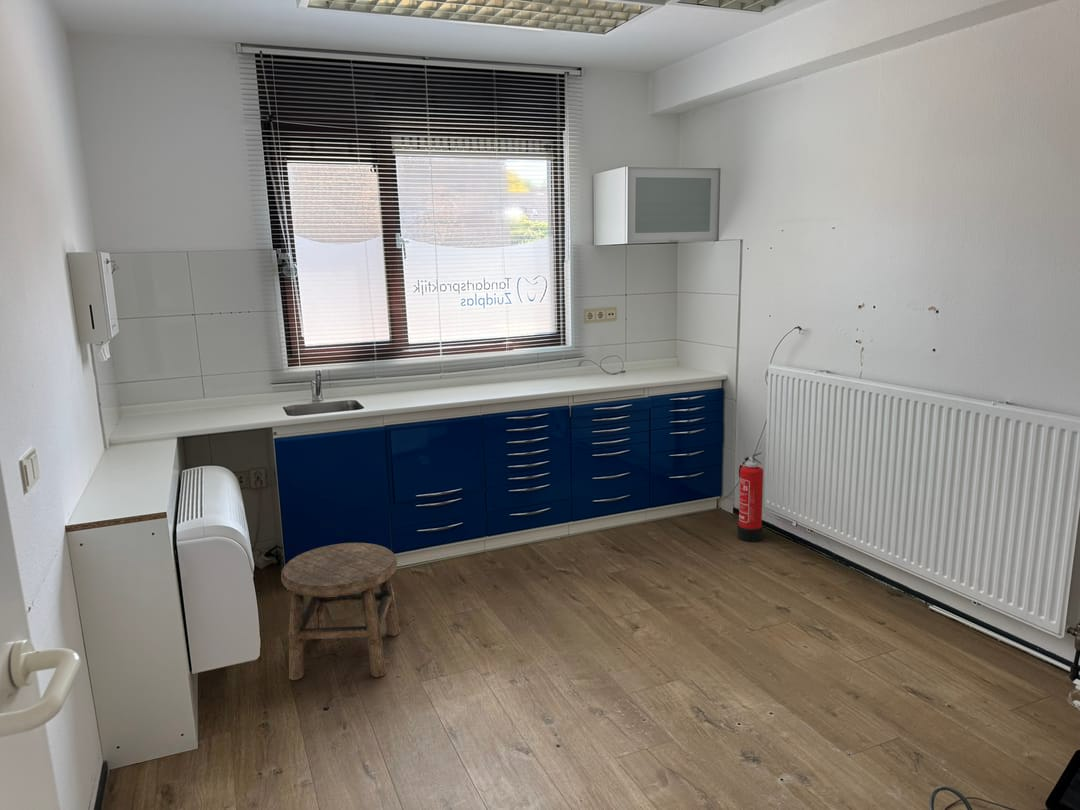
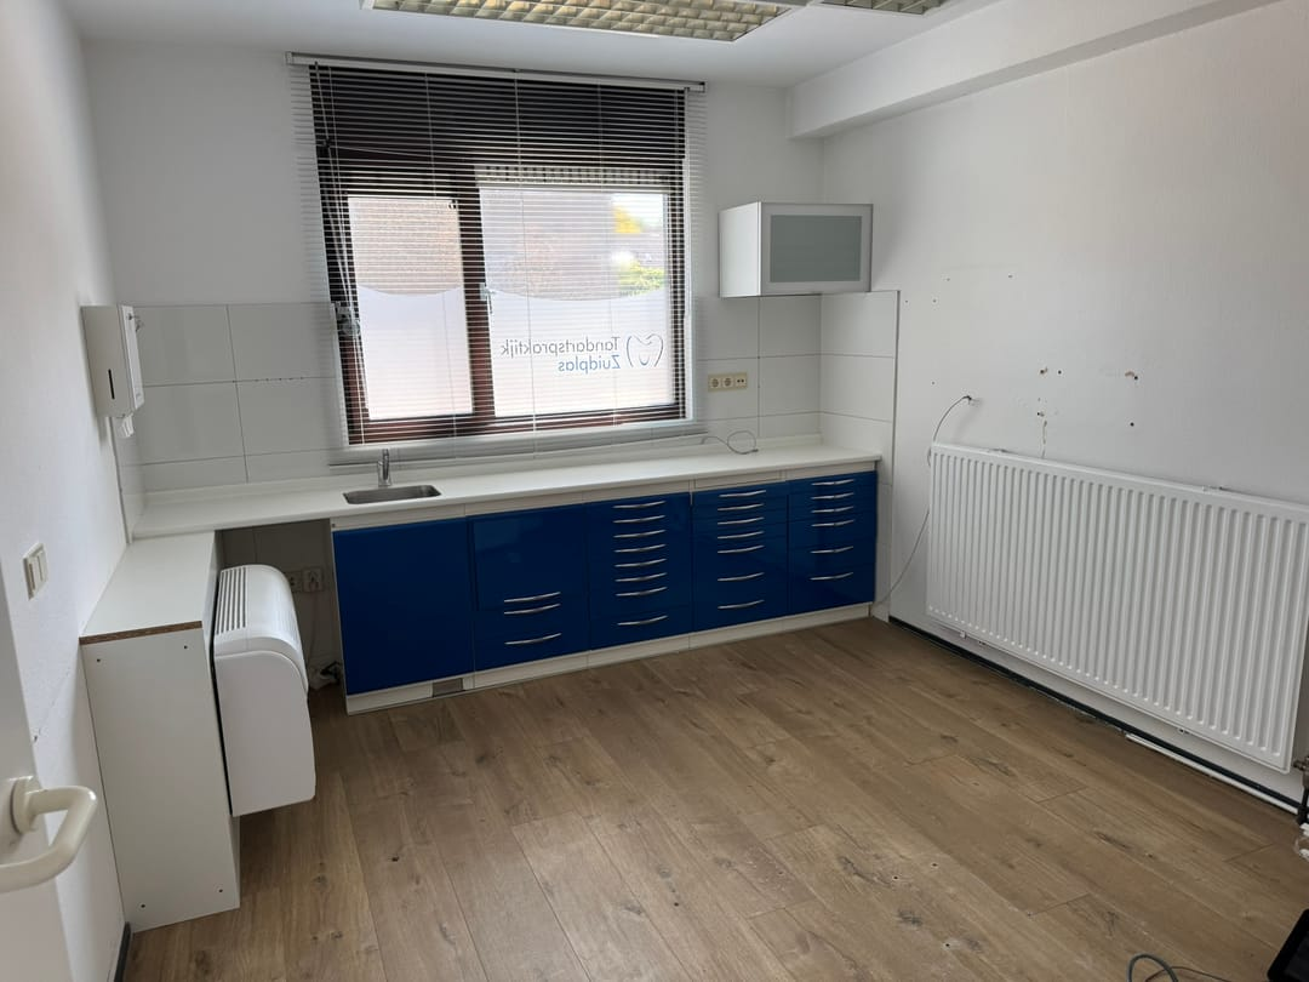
- stool [280,542,401,681]
- fire extinguisher [736,452,764,543]
